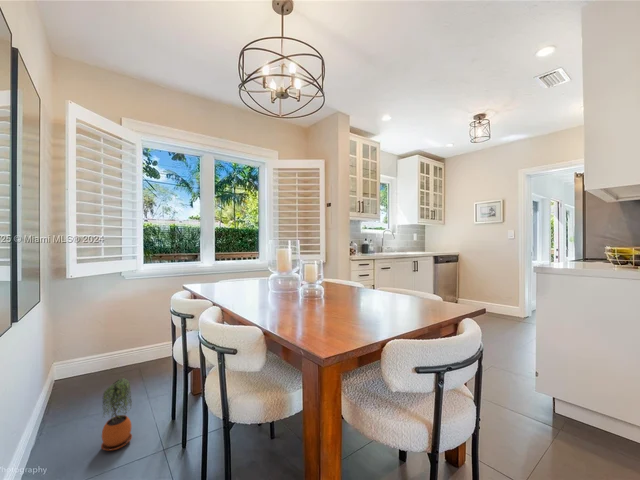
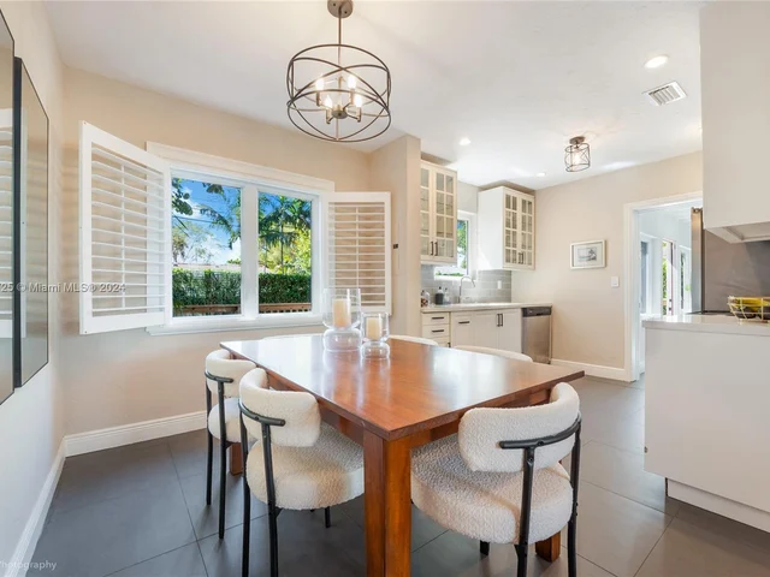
- potted plant [100,377,133,451]
